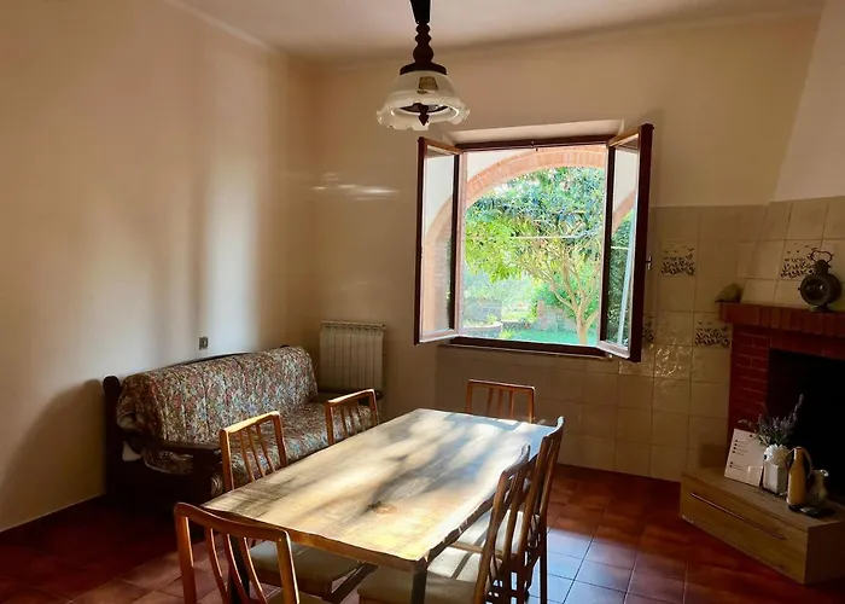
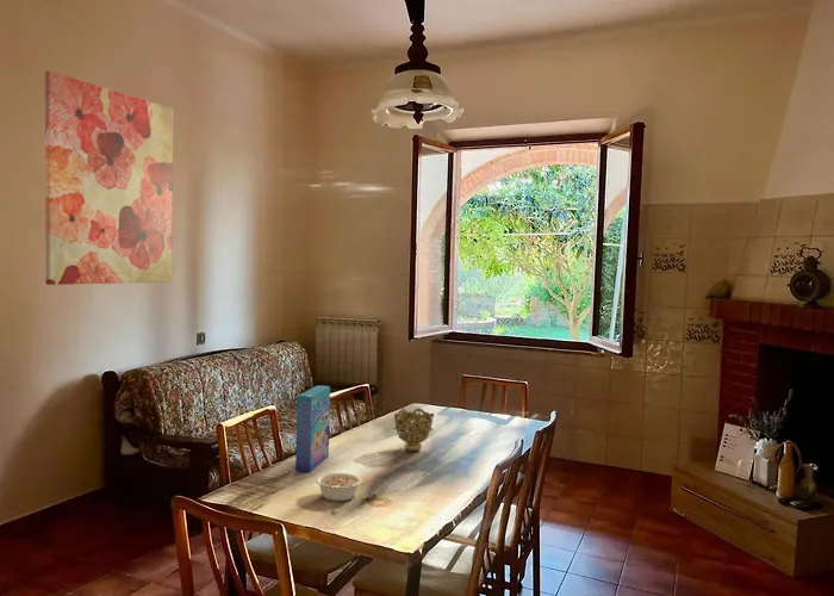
+ decorative bowl [393,406,435,453]
+ legume [315,472,363,502]
+ wall art [44,69,174,286]
+ cereal box [294,385,331,473]
